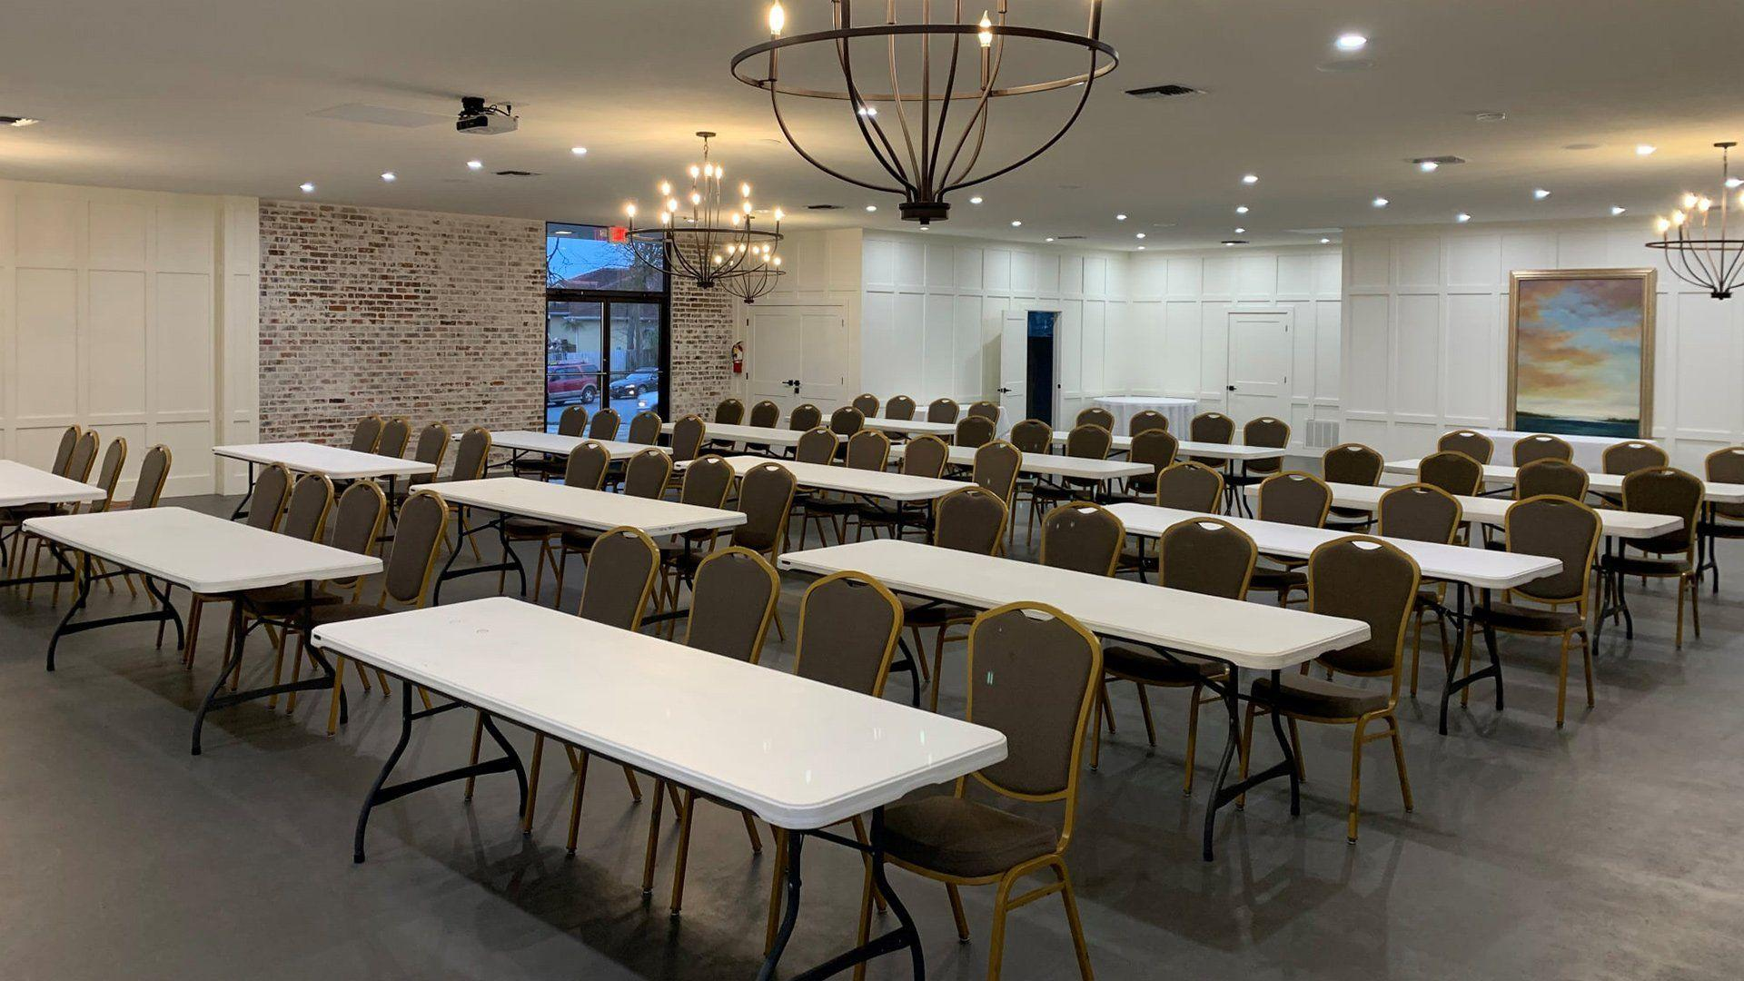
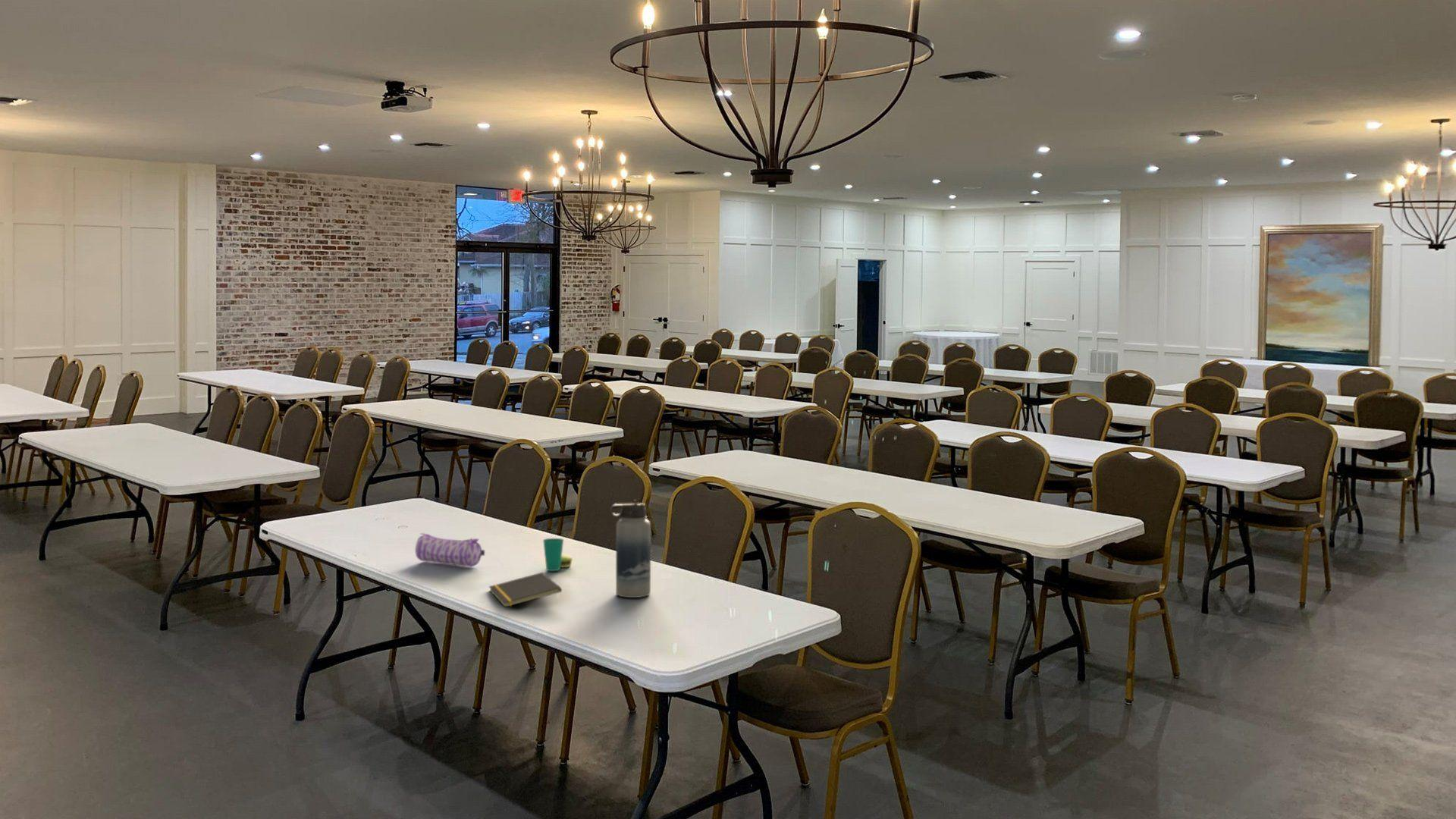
+ water bottle [610,499,651,598]
+ pencil case [415,532,485,568]
+ notepad [488,572,563,608]
+ cup [542,538,573,572]
